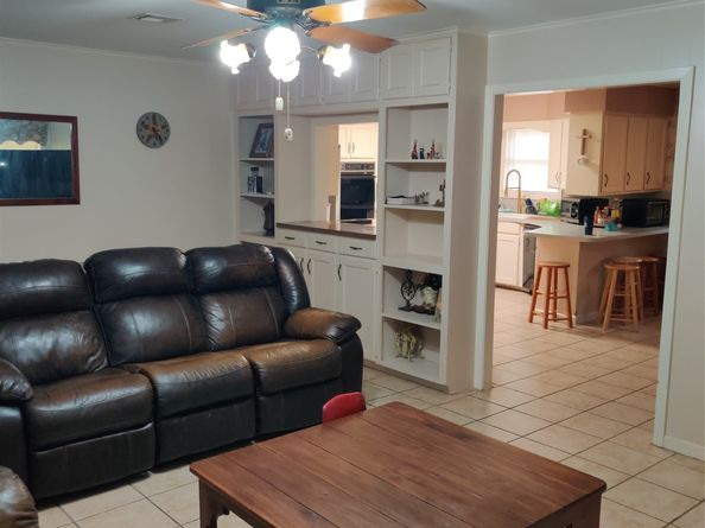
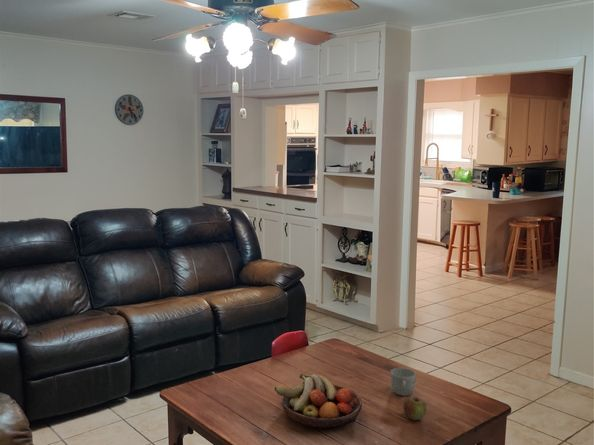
+ fruit bowl [274,373,363,429]
+ apple [403,396,427,421]
+ mug [390,367,417,396]
